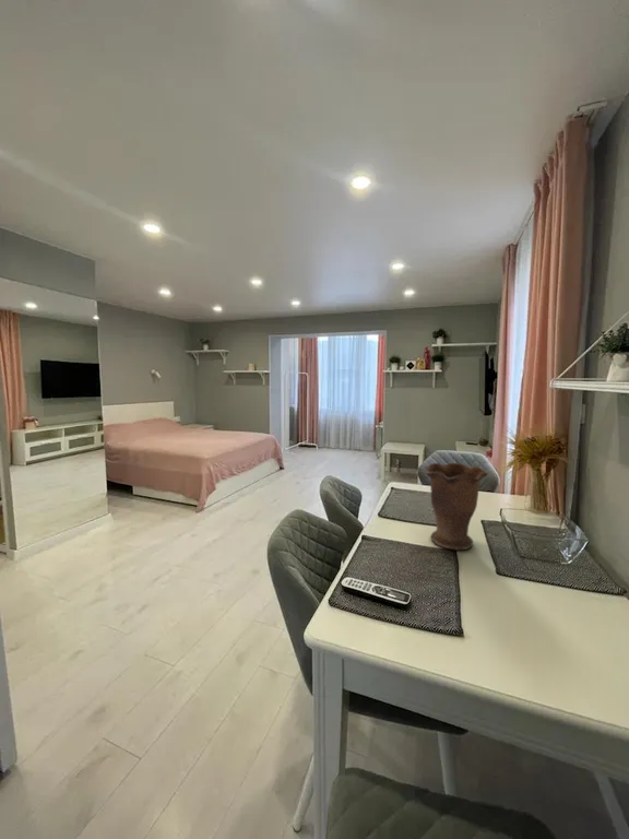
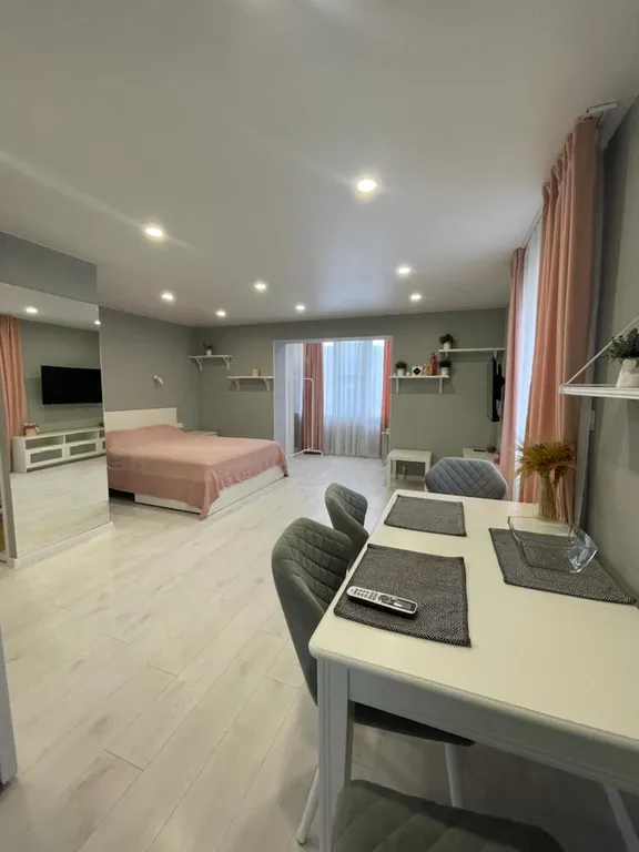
- vase [424,462,489,551]
